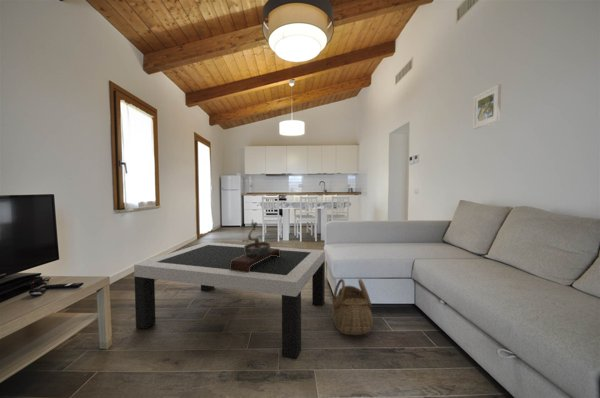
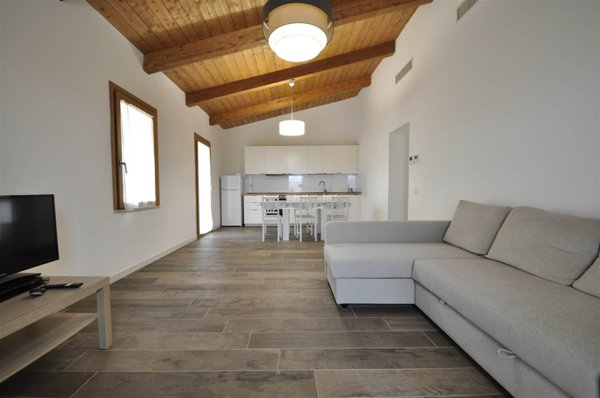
- bonsai tree [230,219,280,273]
- basket [331,278,374,336]
- coffee table [133,241,326,360]
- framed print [472,83,502,130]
